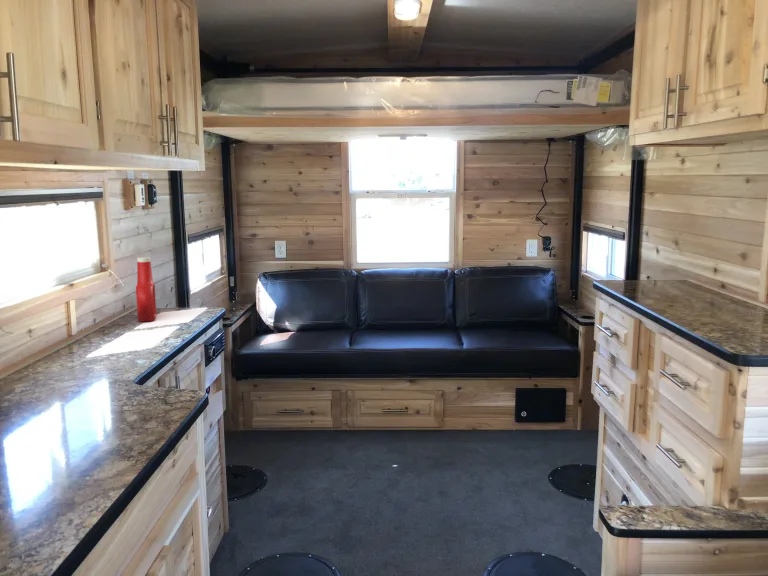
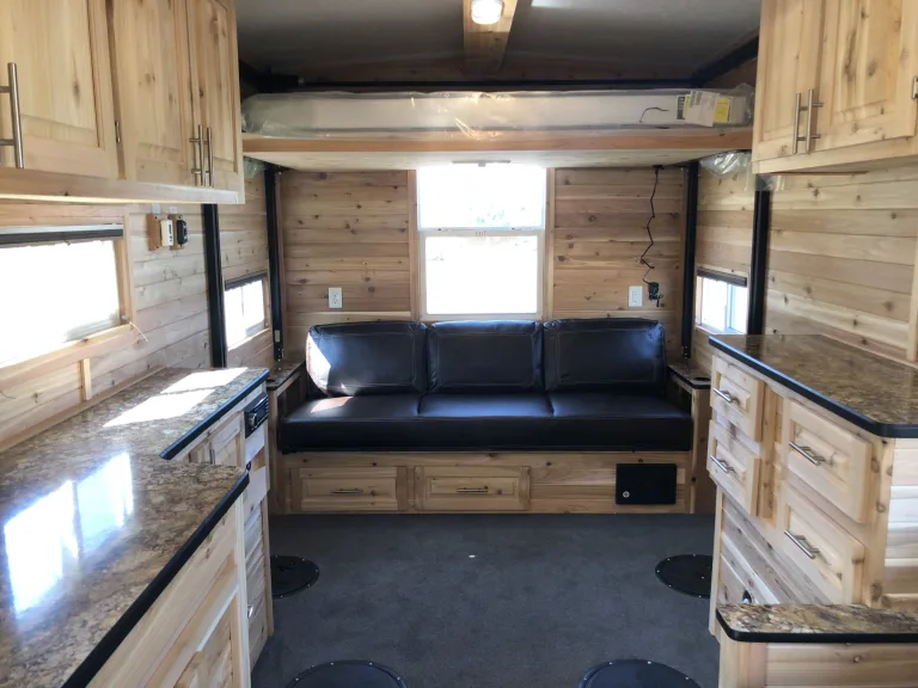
- soap bottle [135,256,157,323]
